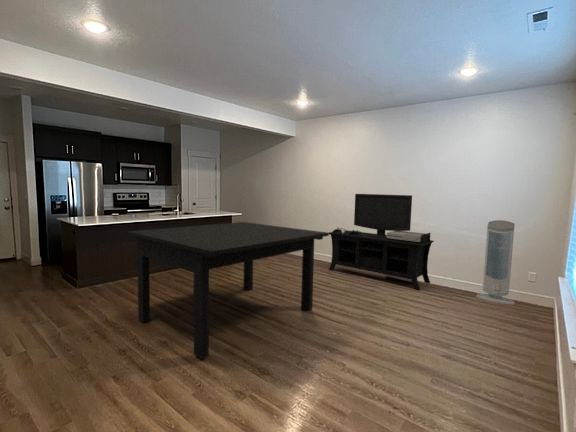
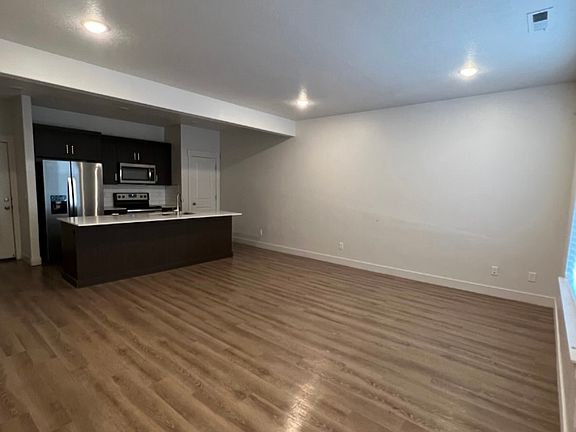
- dining table [127,221,330,360]
- air purifier [475,219,516,306]
- media console [328,193,435,291]
